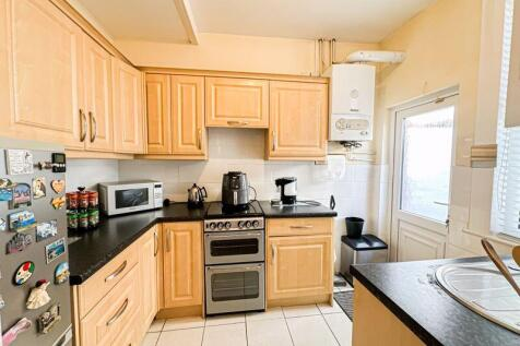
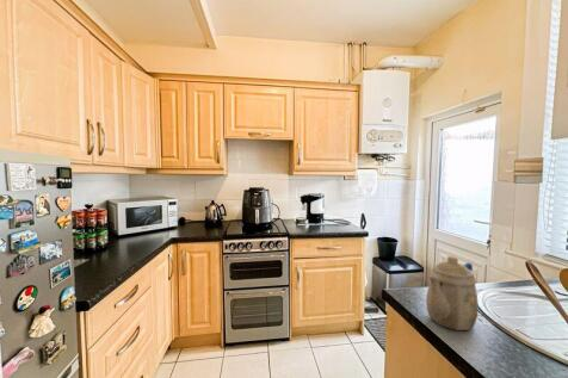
+ teapot [425,255,480,331]
